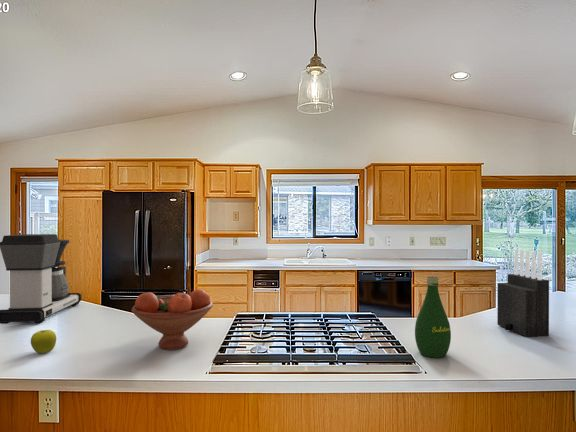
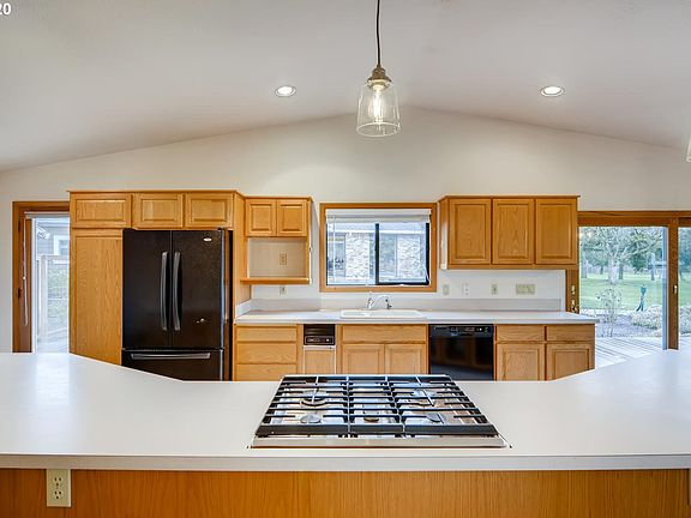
- knife block [496,248,550,338]
- coffee maker [0,233,83,325]
- fruit [30,329,57,354]
- fruit bowl [131,288,214,351]
- bottle [414,275,452,359]
